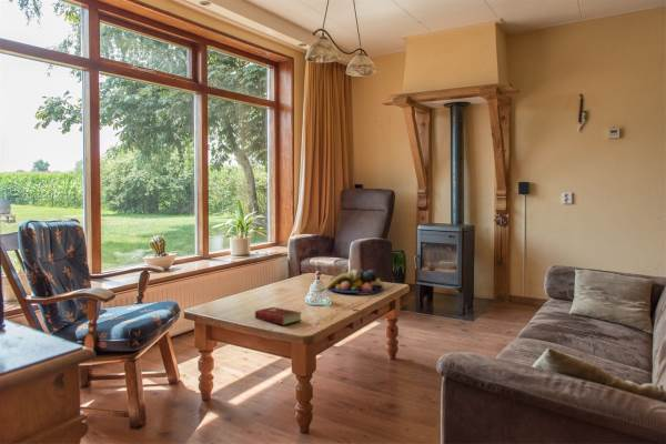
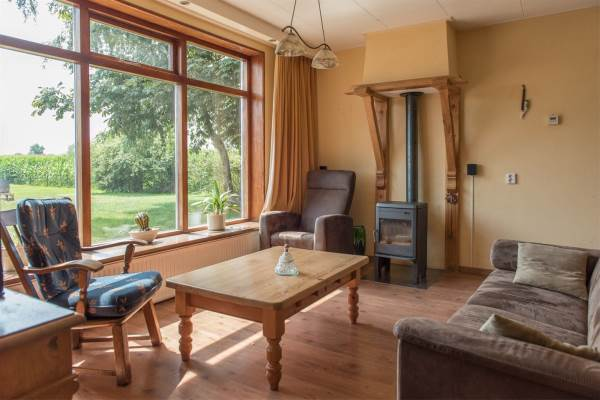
- fruit bowl [326,269,385,294]
- hardcover book [253,306,303,326]
